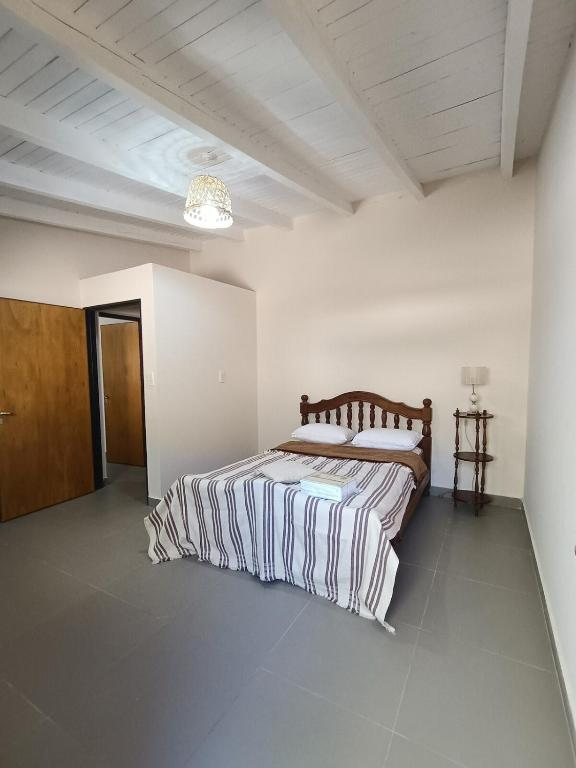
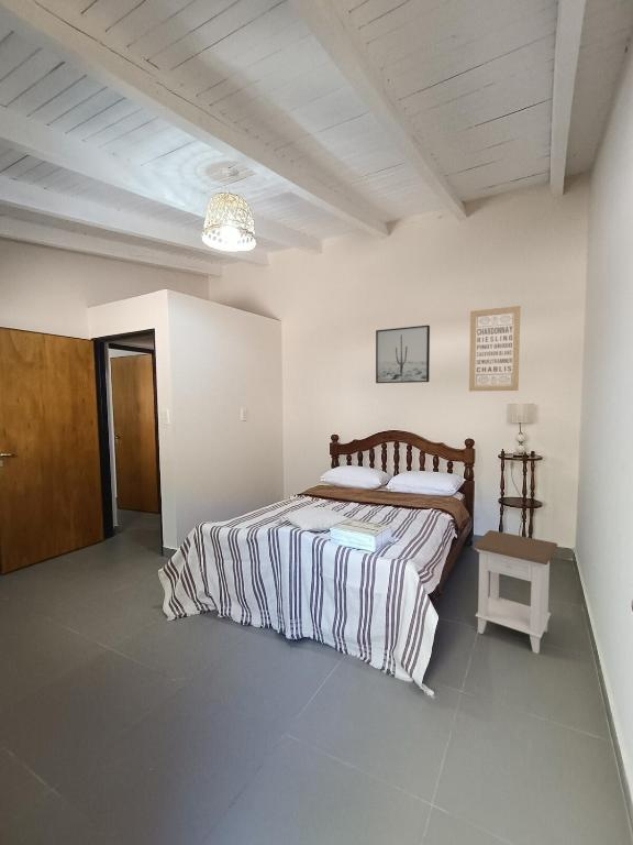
+ nightstand [470,529,558,655]
+ wall art [468,305,521,392]
+ wall art [375,325,431,384]
